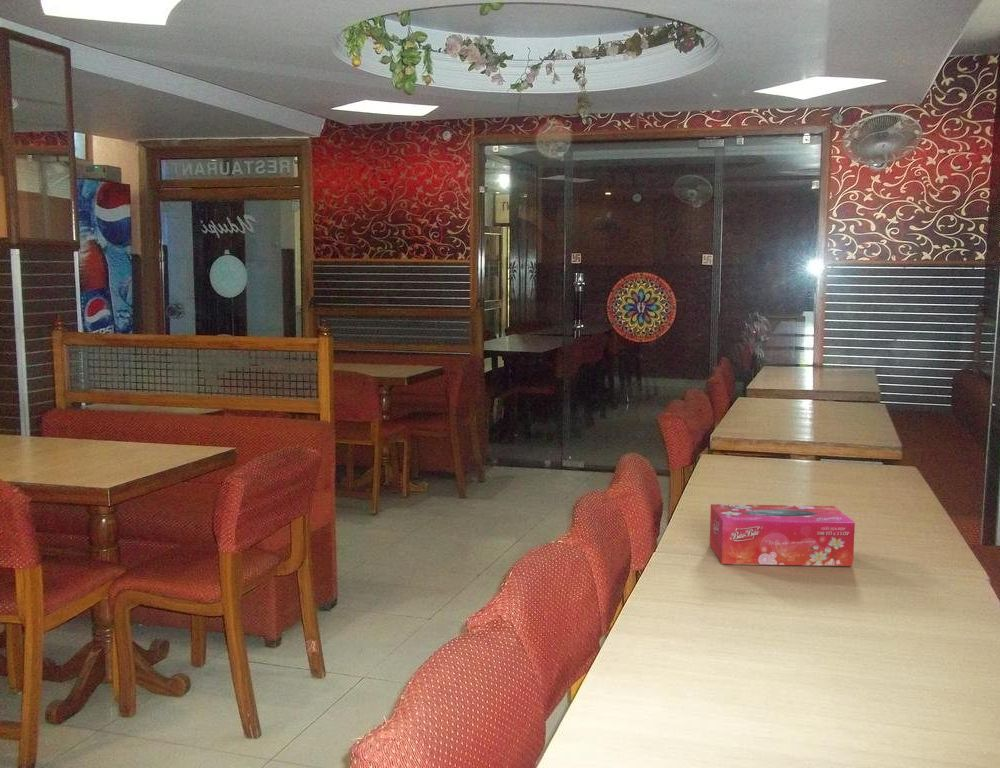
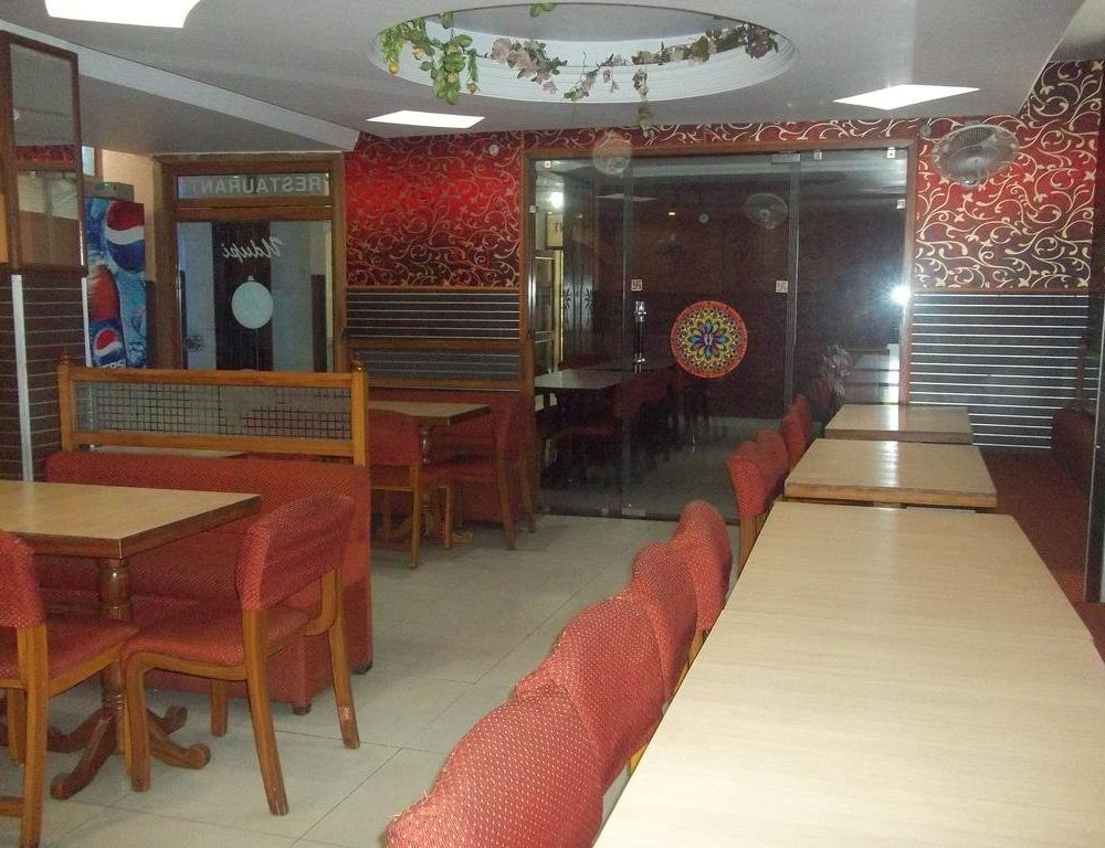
- tissue box [709,503,856,567]
